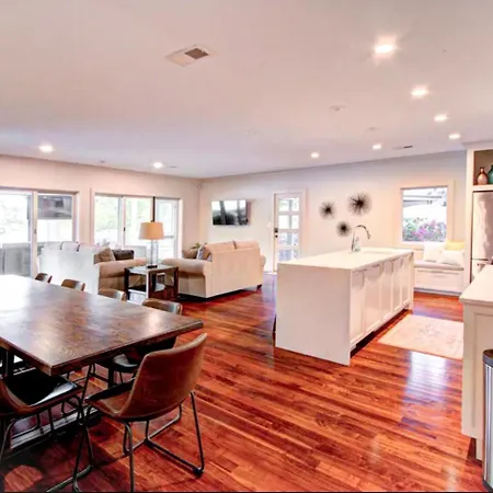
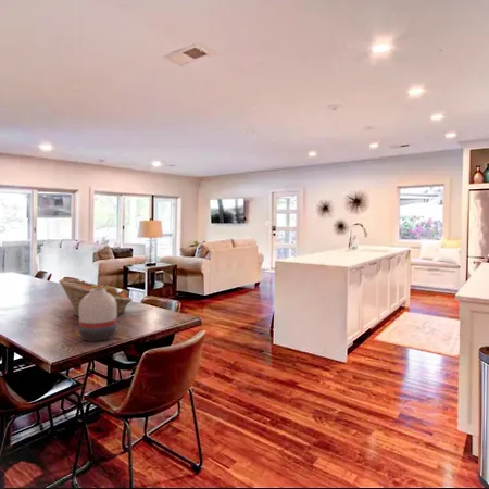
+ vase [78,288,117,342]
+ fruit basket [58,277,134,318]
